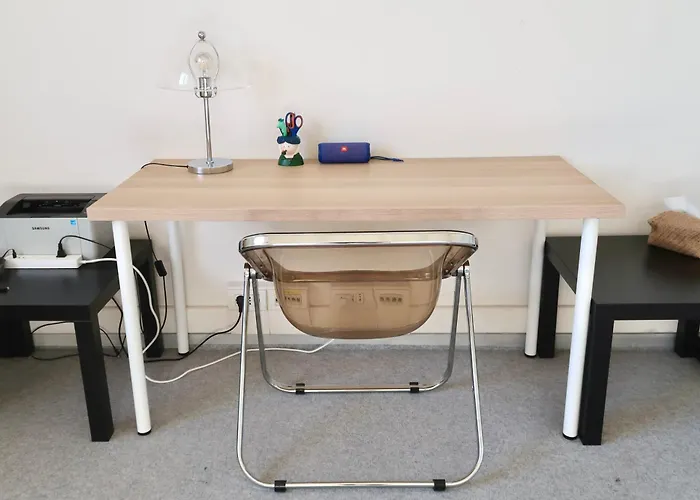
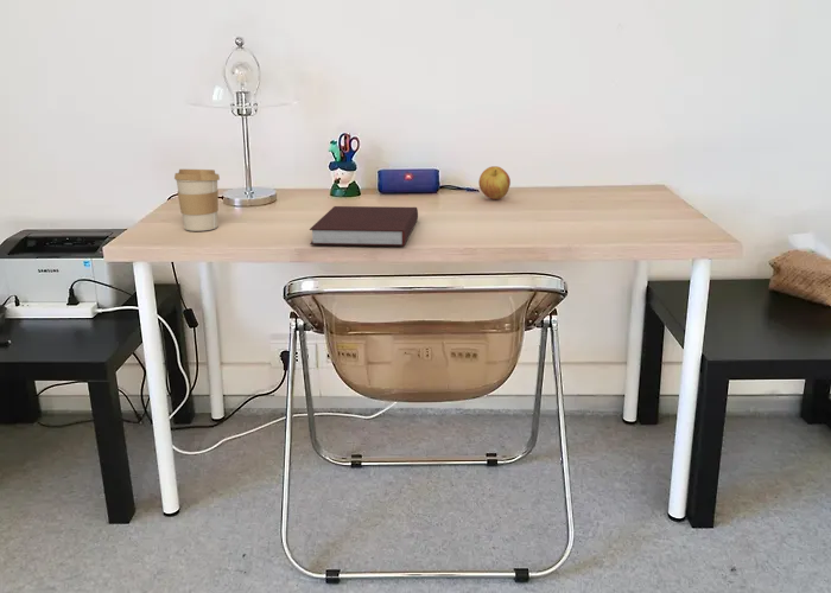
+ notebook [309,205,419,247]
+ coffee cup [173,168,221,232]
+ apple [477,165,512,200]
